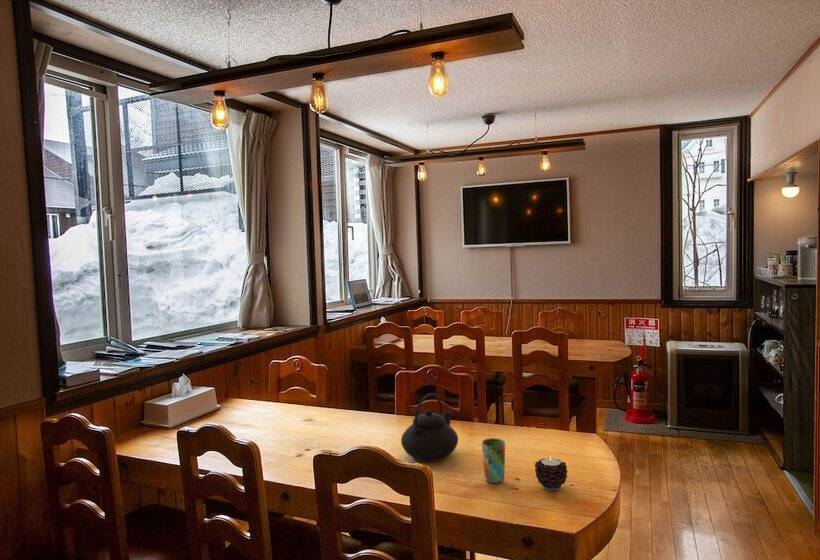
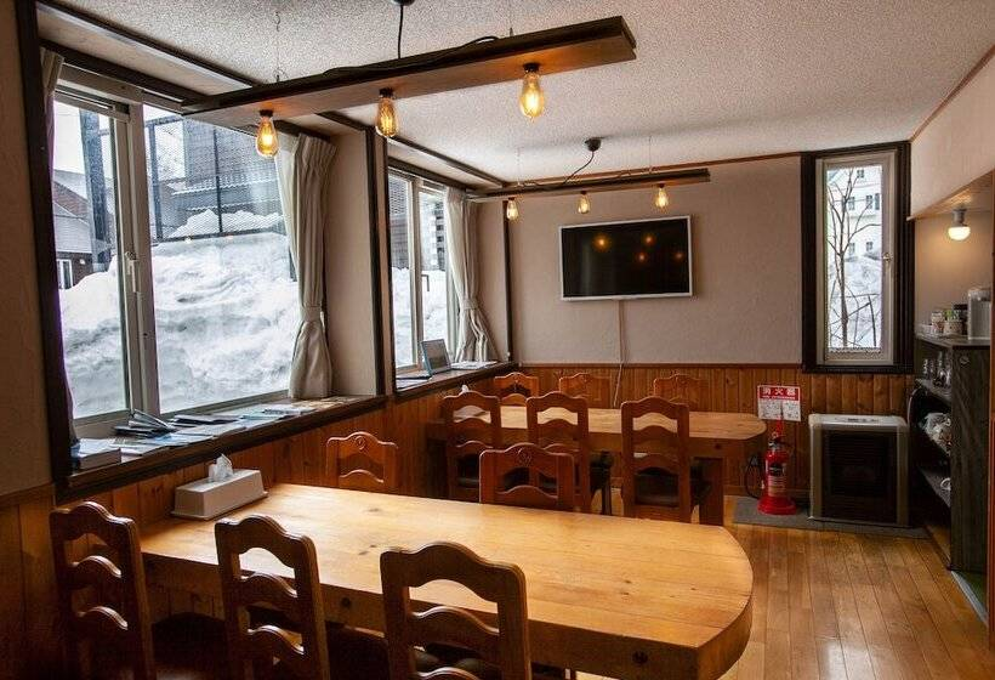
- candle [534,456,569,491]
- teapot [400,392,459,463]
- cup [481,437,506,485]
